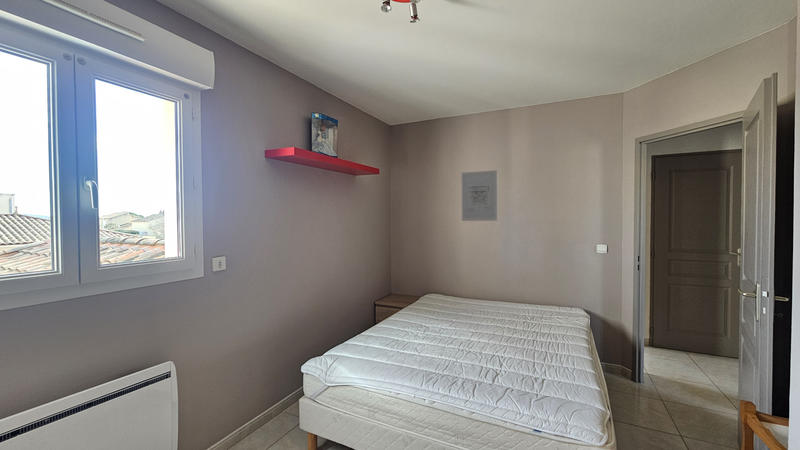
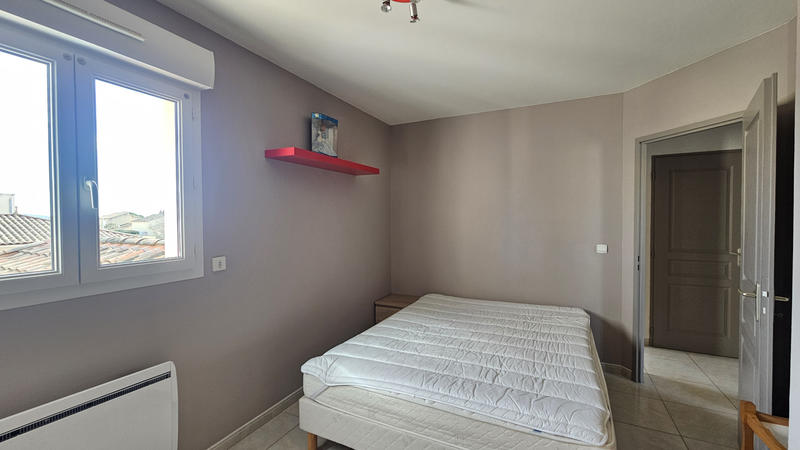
- wall art [461,169,498,222]
